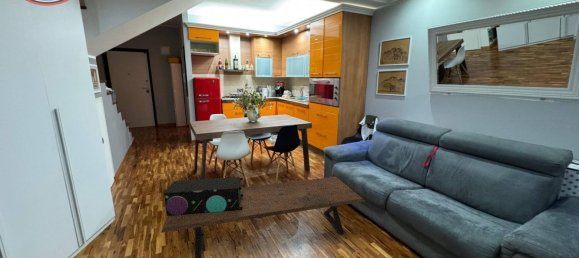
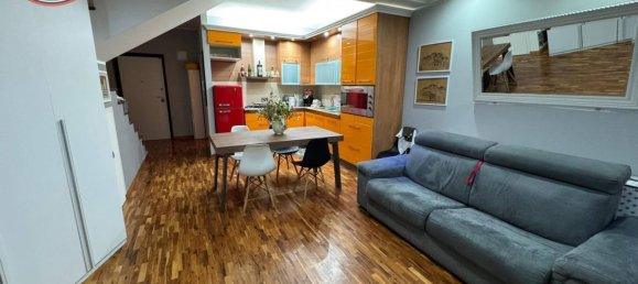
- coffee table [160,176,366,258]
- decorative box [163,176,244,217]
